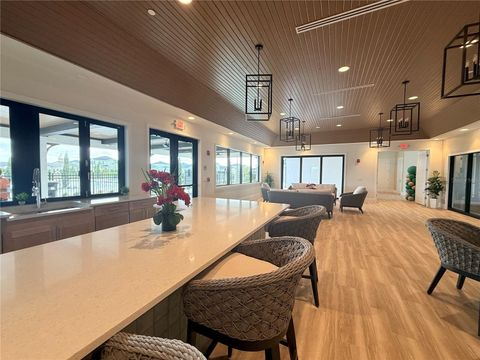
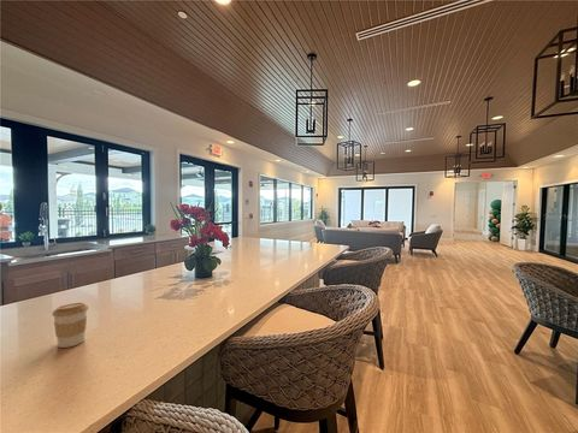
+ coffee cup [51,302,89,349]
